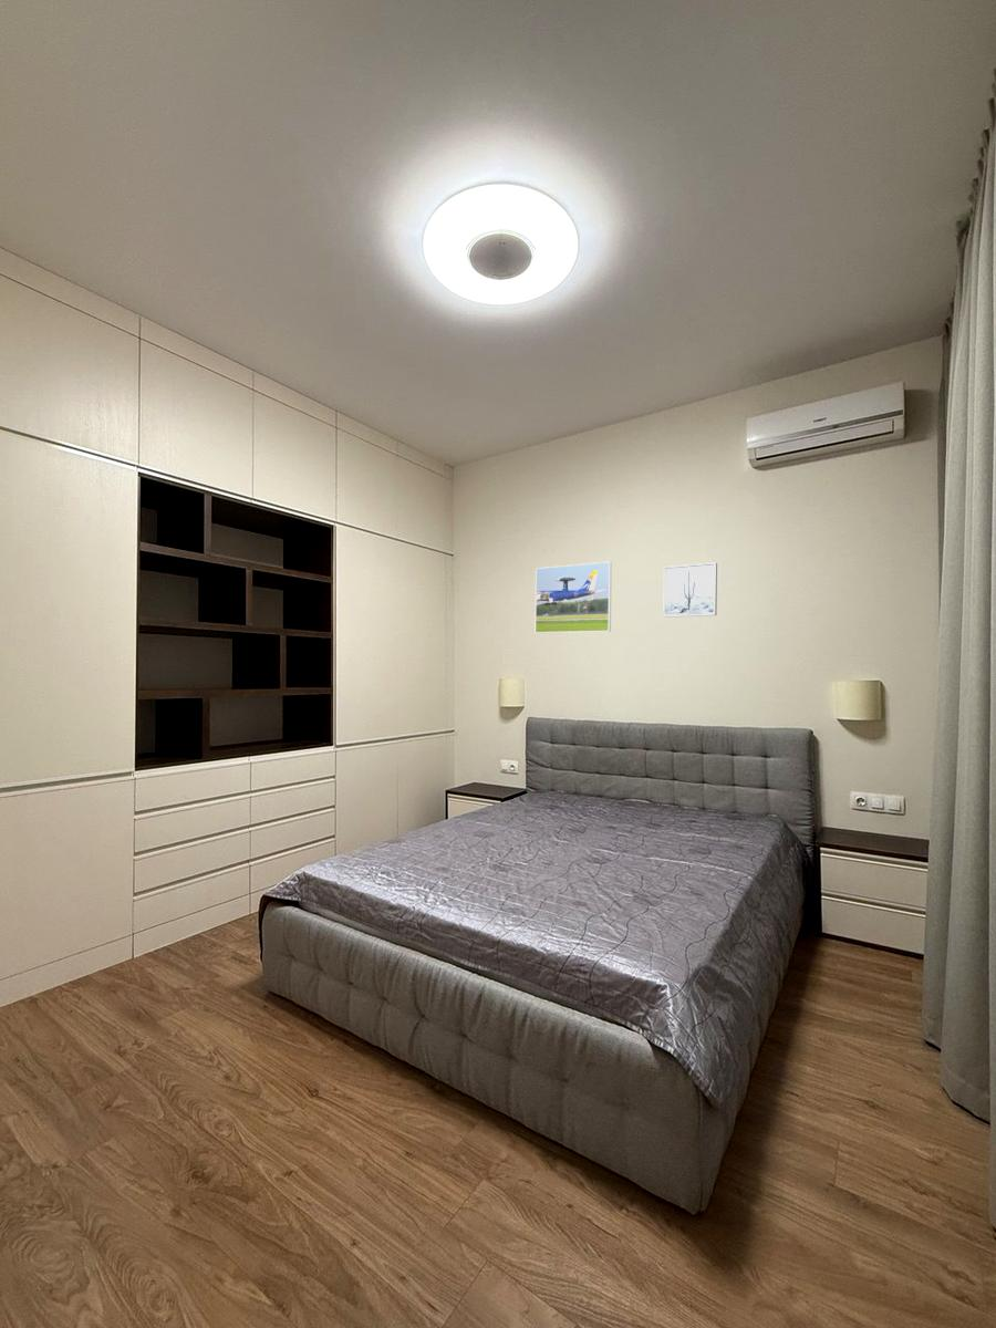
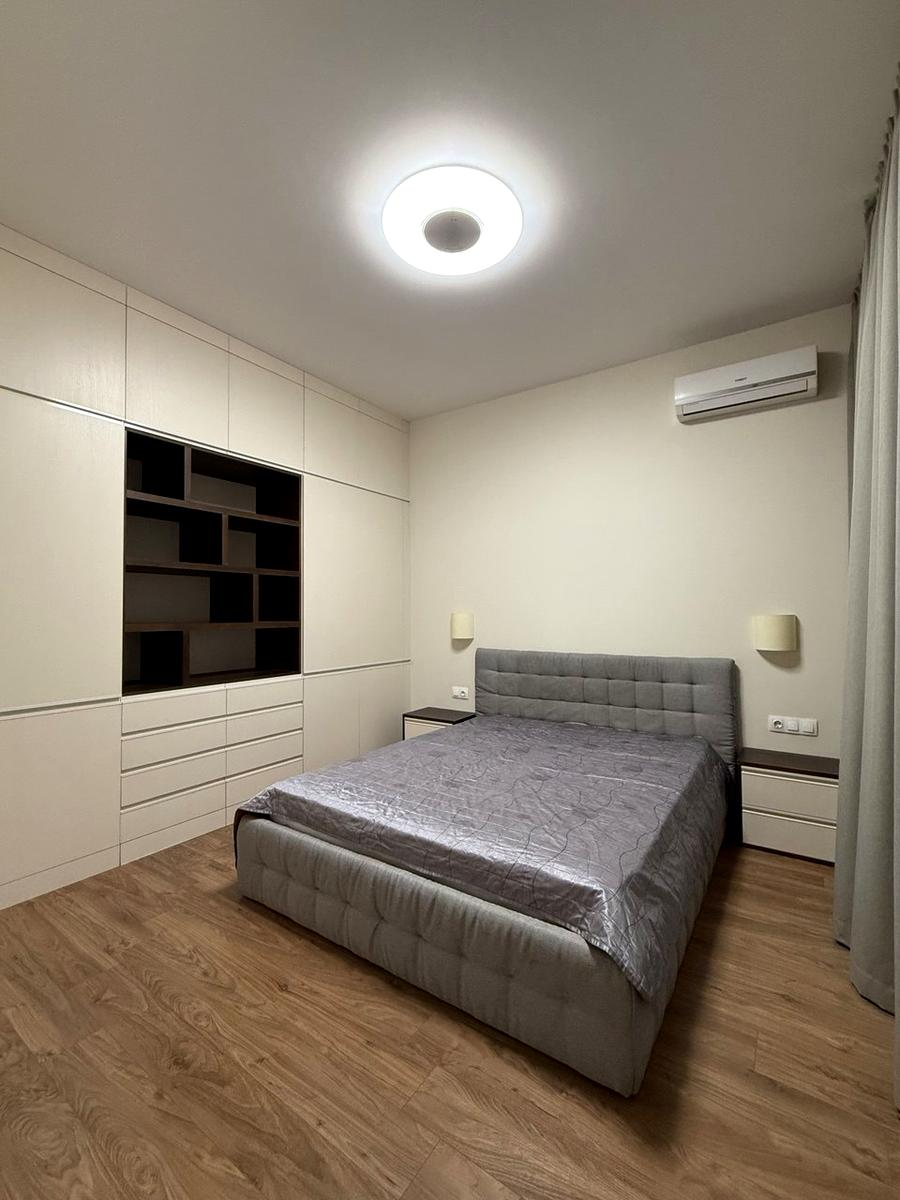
- wall art [662,561,718,619]
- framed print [535,560,613,634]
